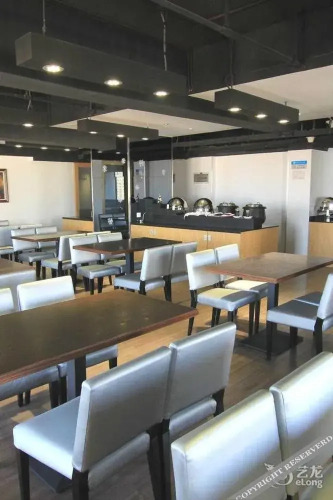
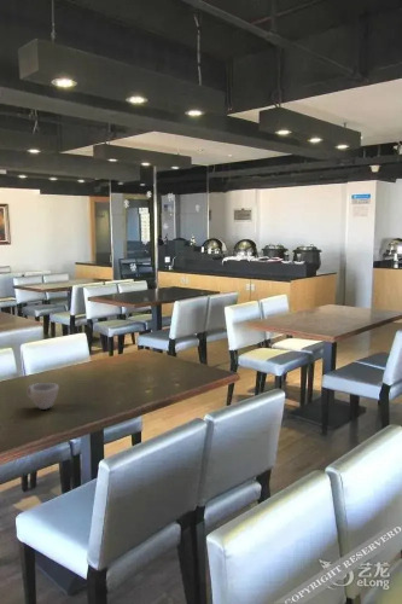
+ cup [25,382,60,411]
